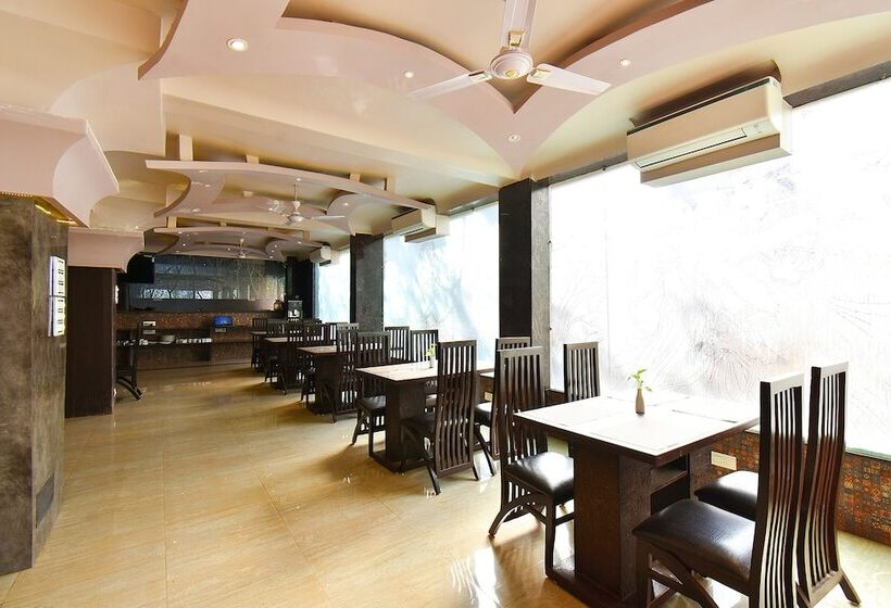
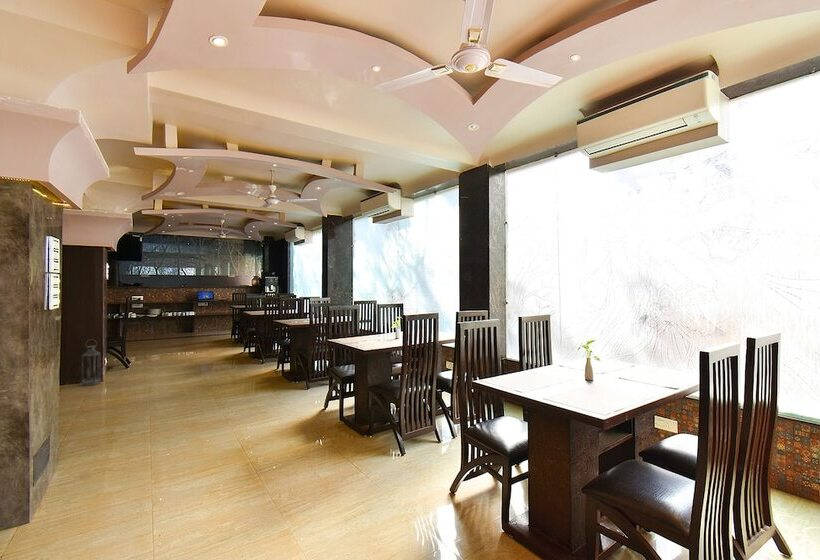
+ lantern [81,338,102,387]
